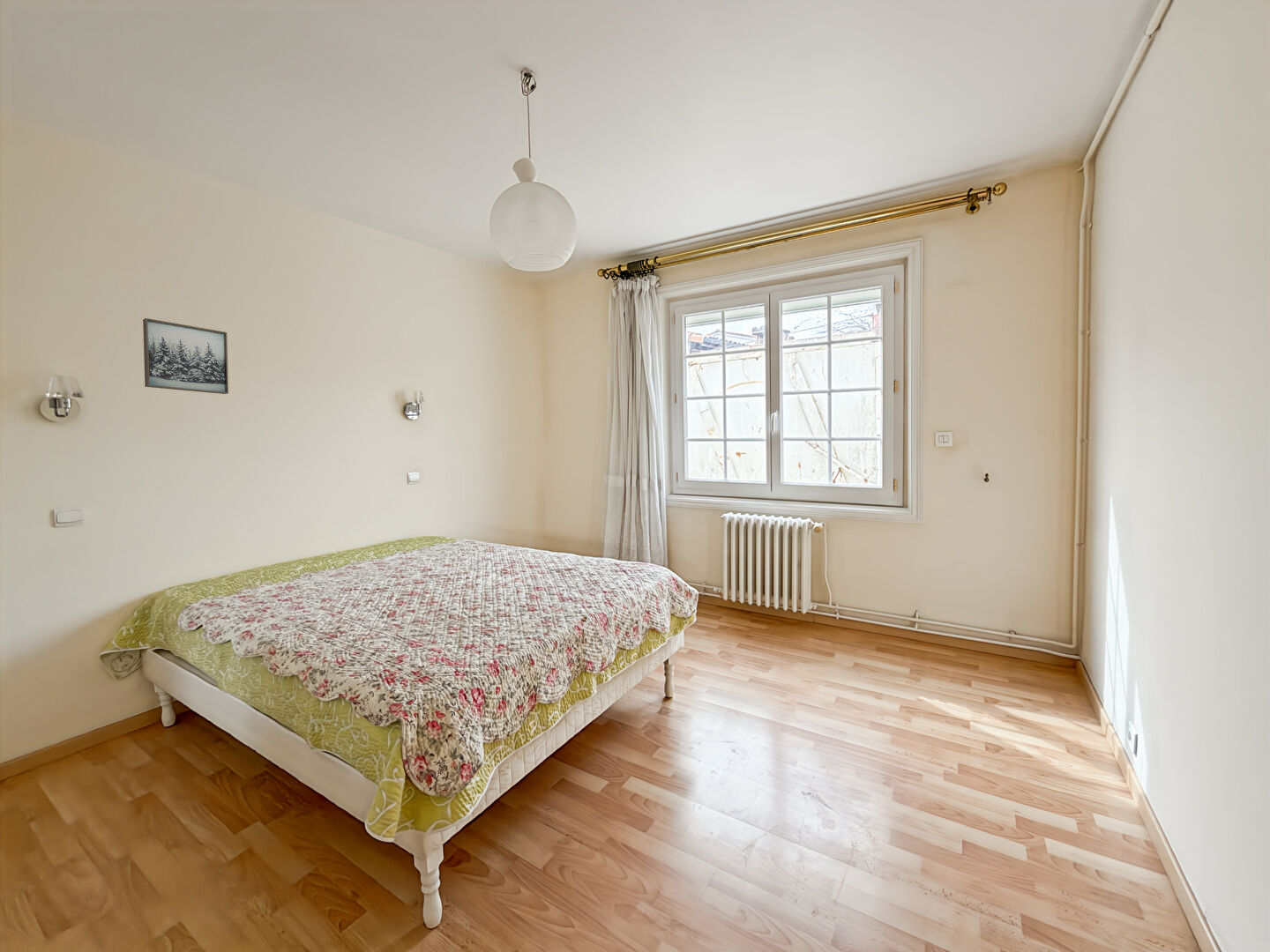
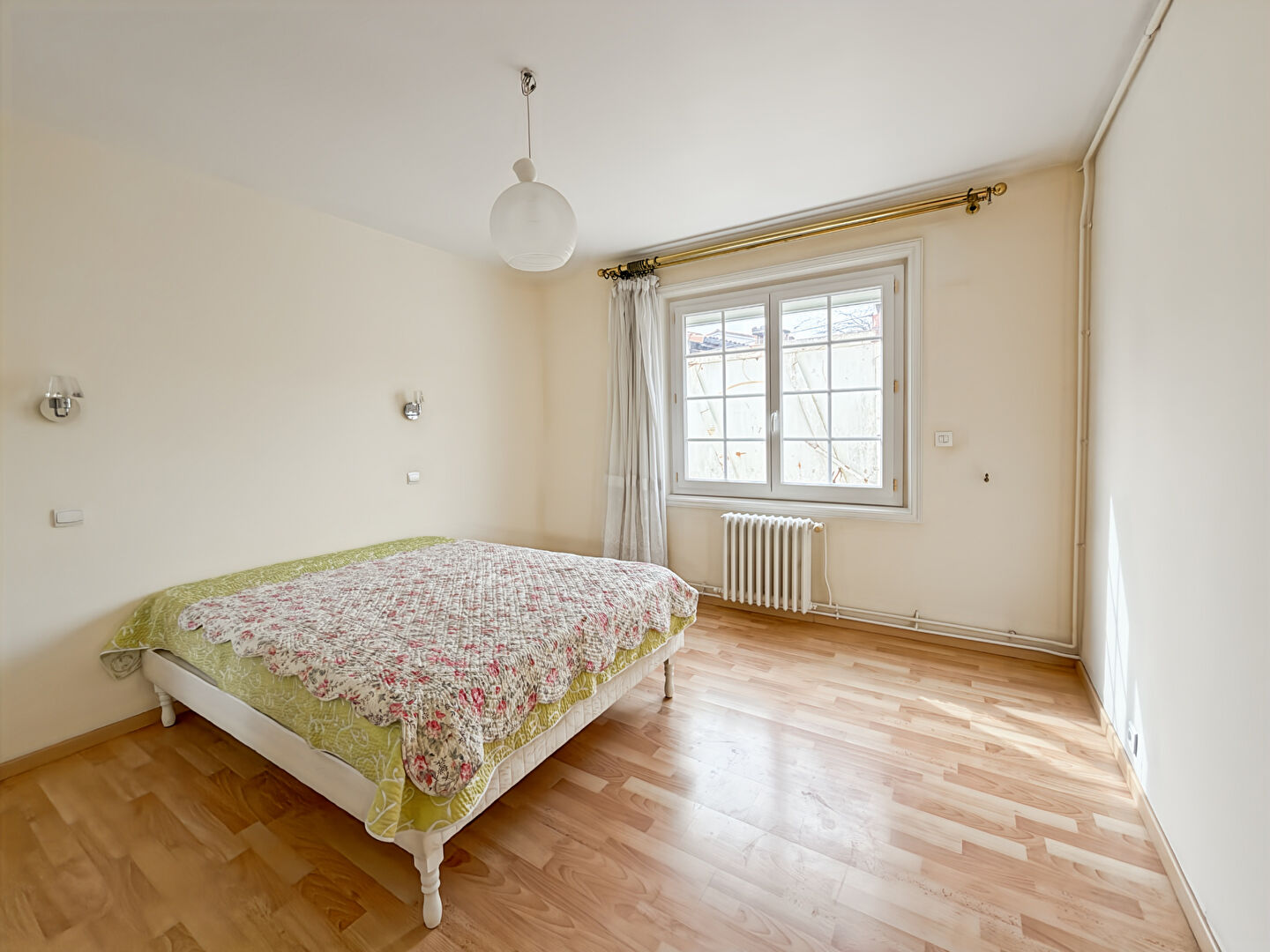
- wall art [142,317,229,395]
